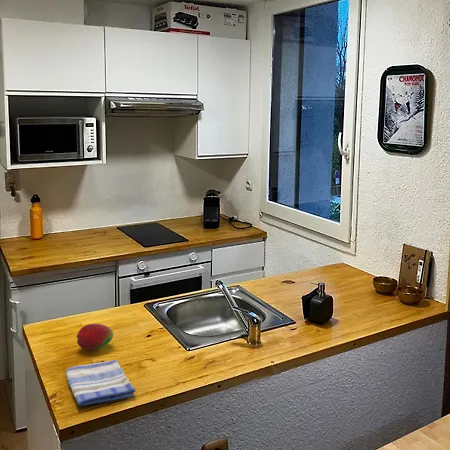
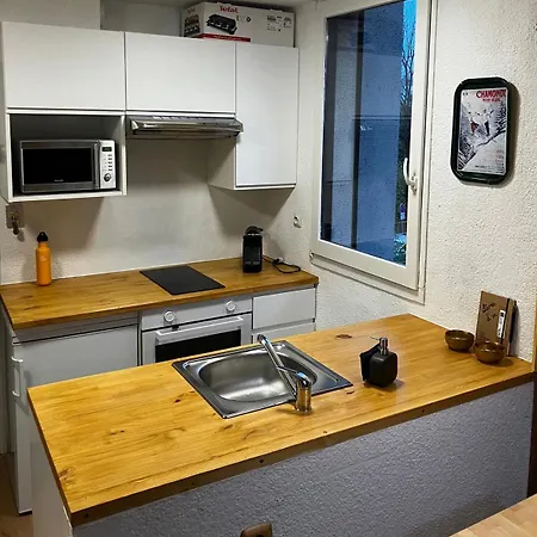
- dish towel [64,359,136,406]
- fruit [76,323,114,351]
